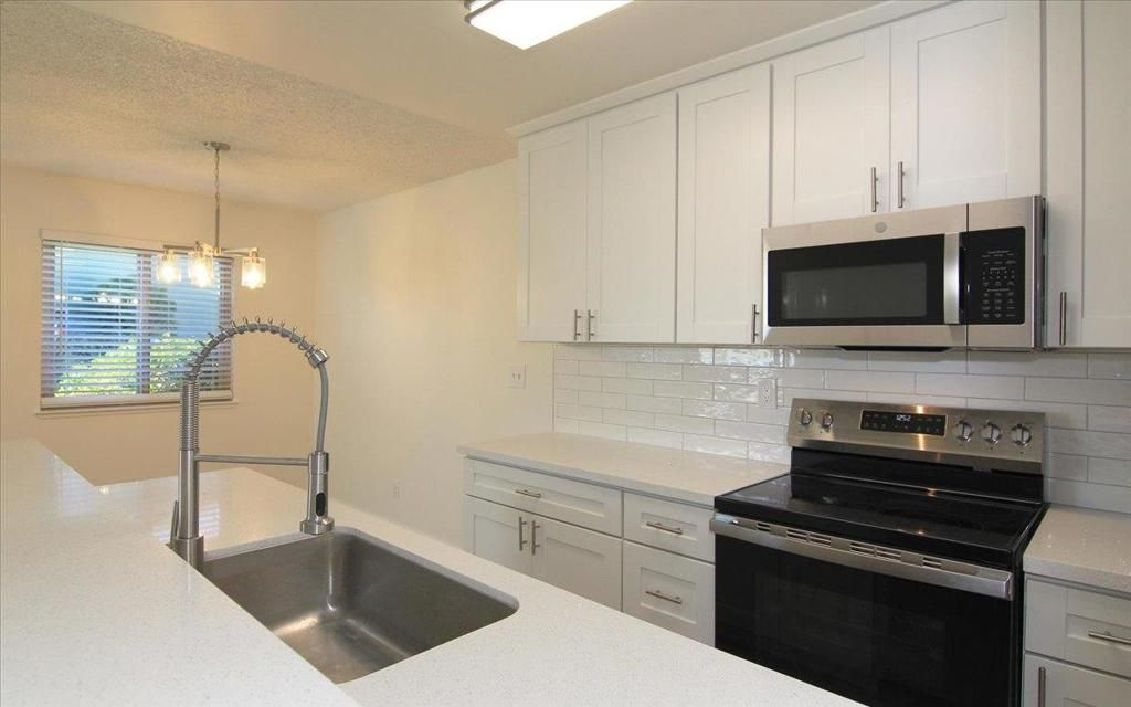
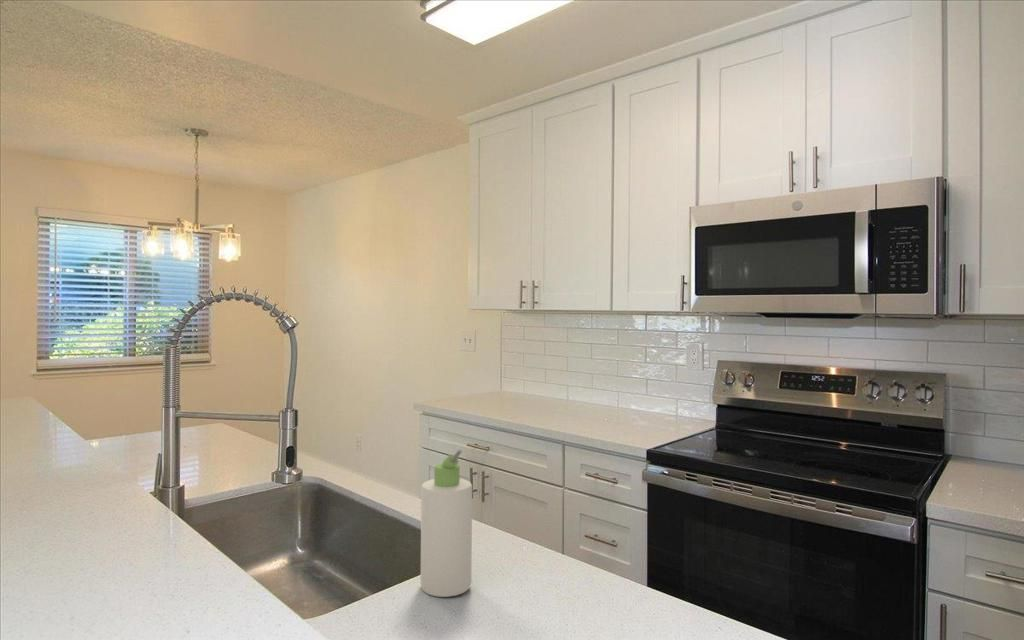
+ bottle [420,448,473,598]
